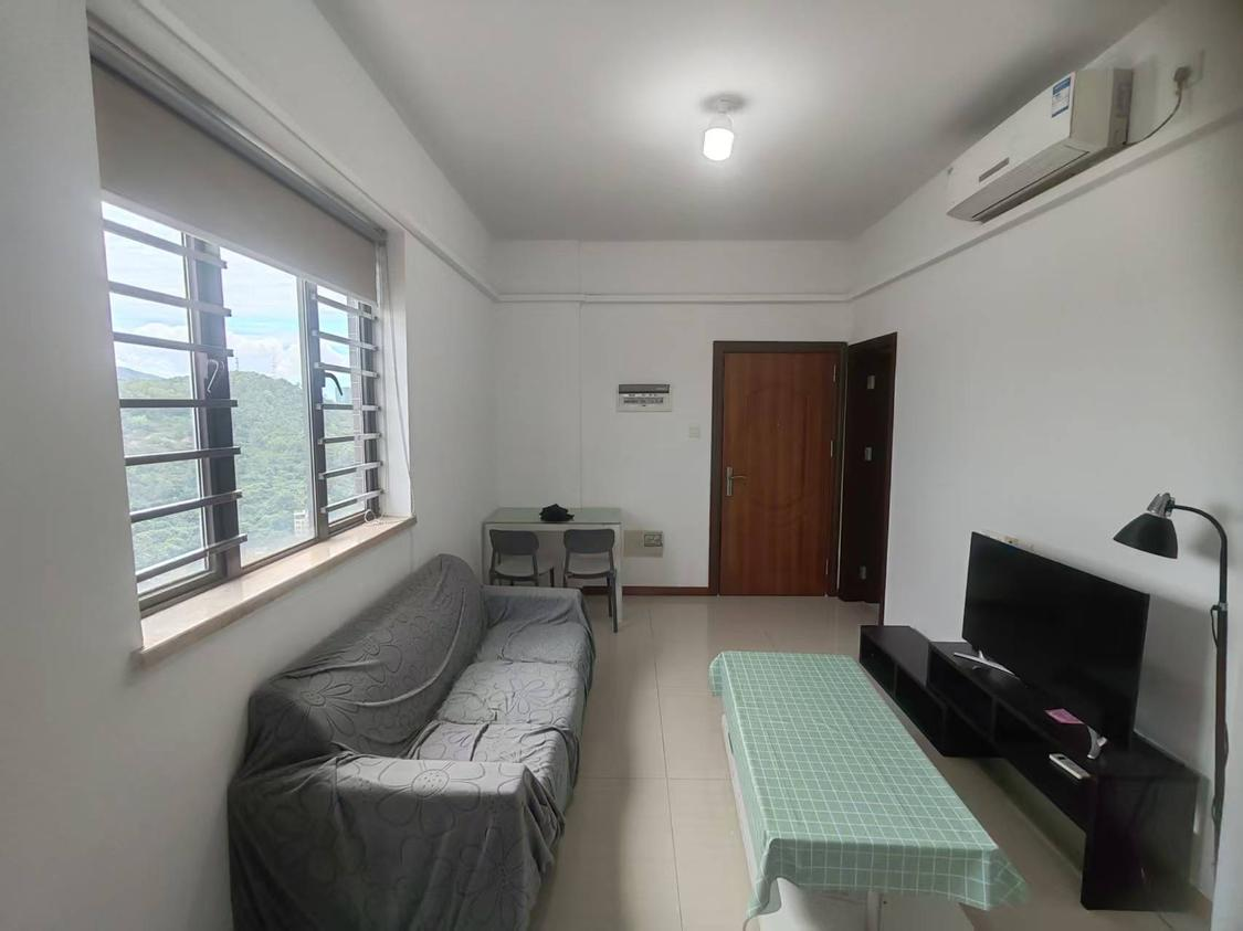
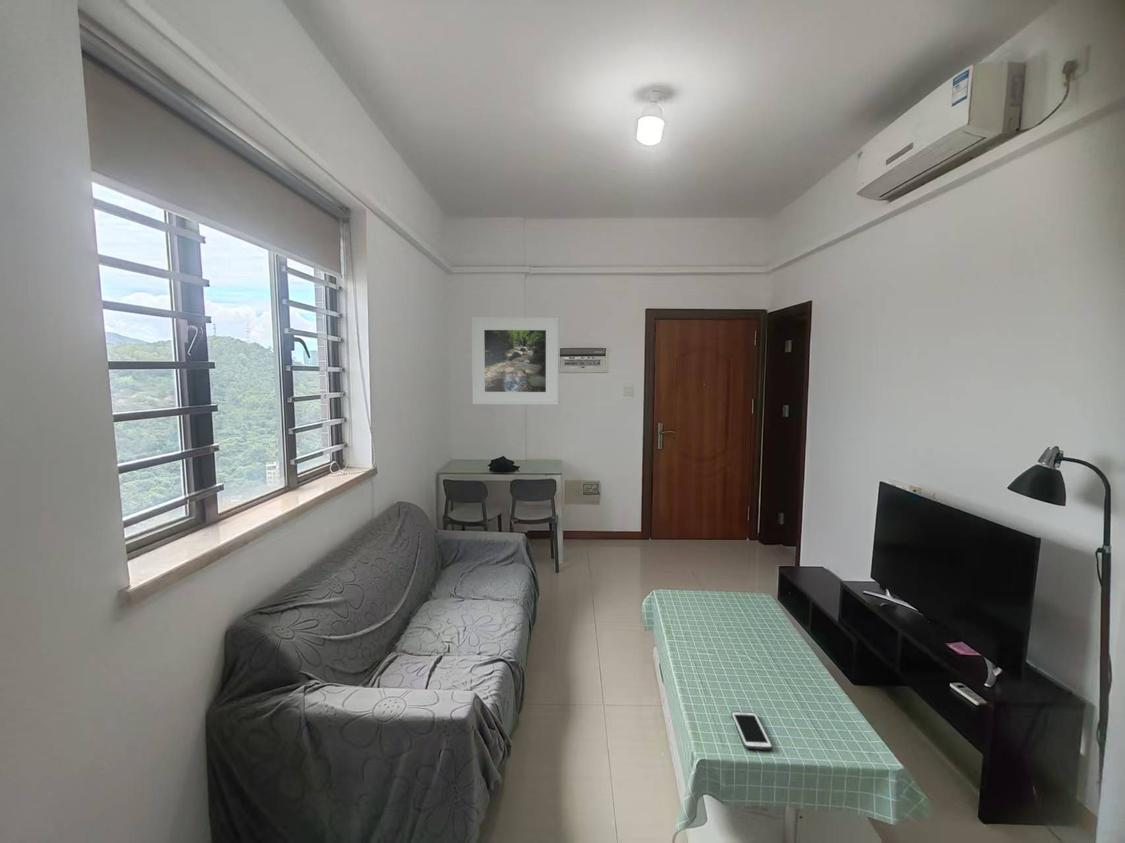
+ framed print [471,316,560,406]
+ cell phone [730,710,773,751]
